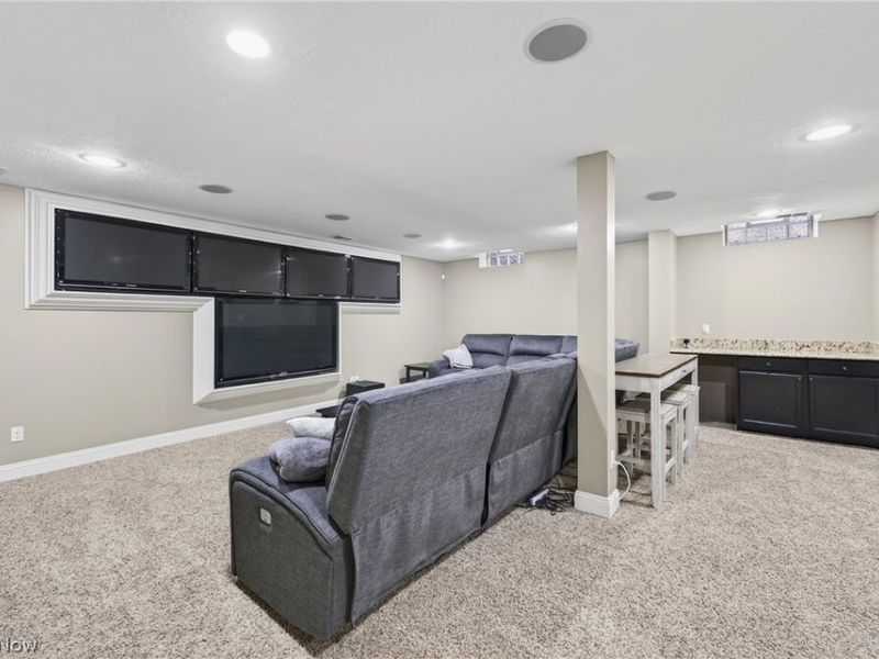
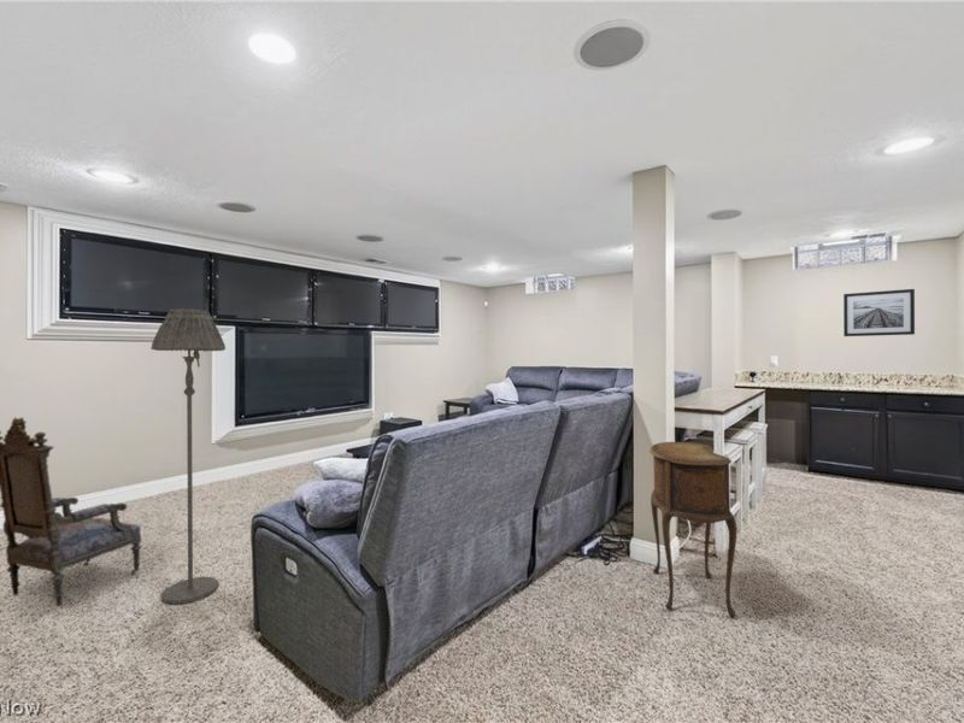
+ floor lamp [149,307,227,605]
+ armchair [0,416,143,607]
+ wall art [842,288,916,337]
+ side table [648,441,737,618]
